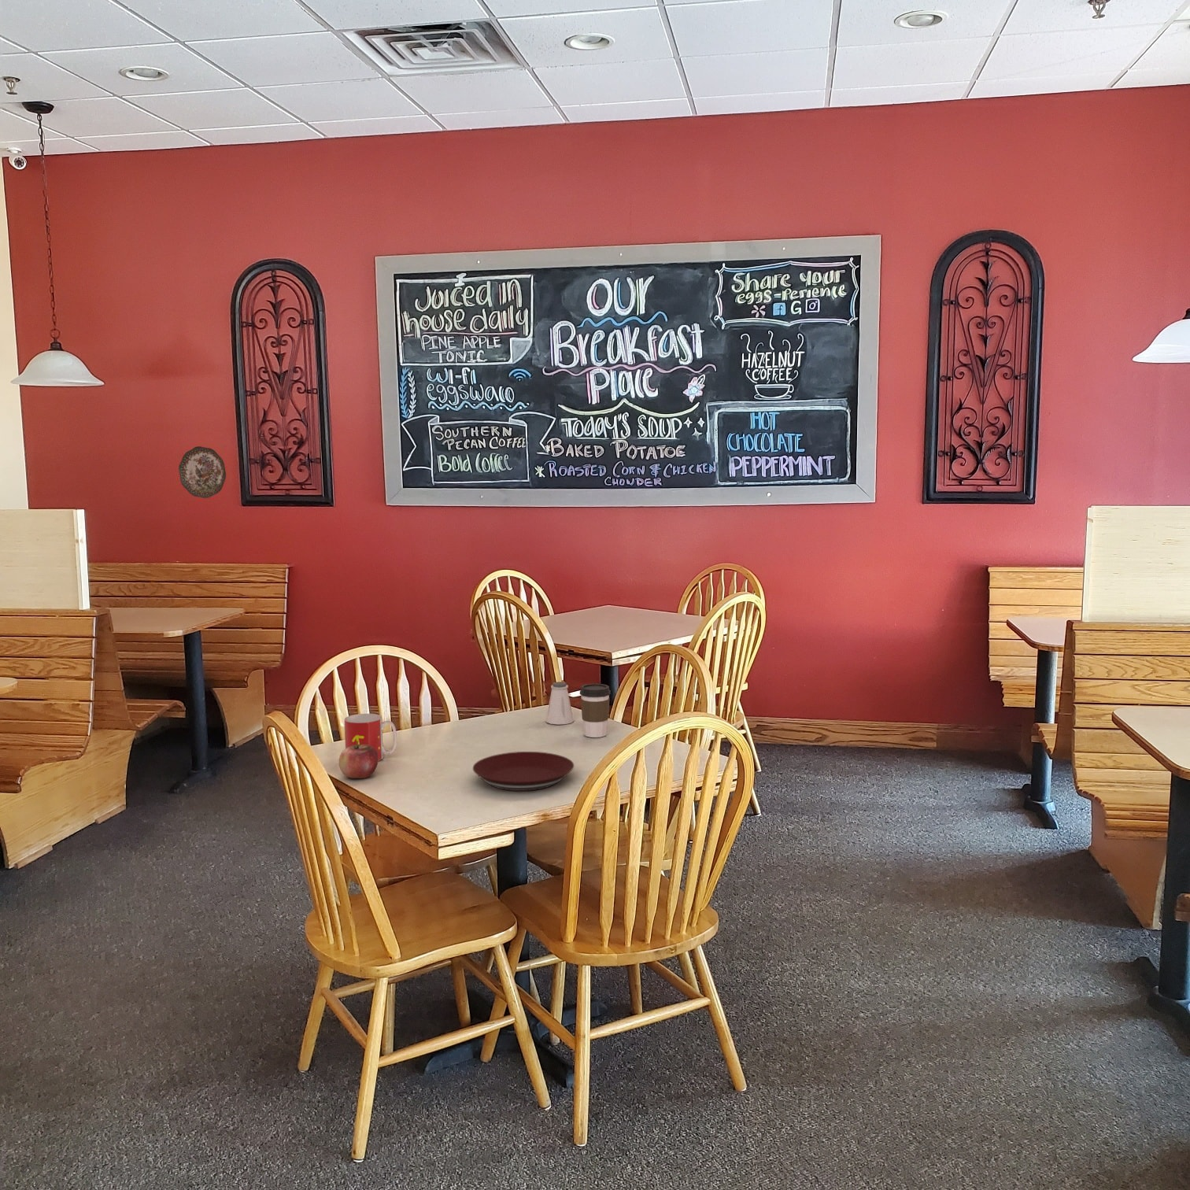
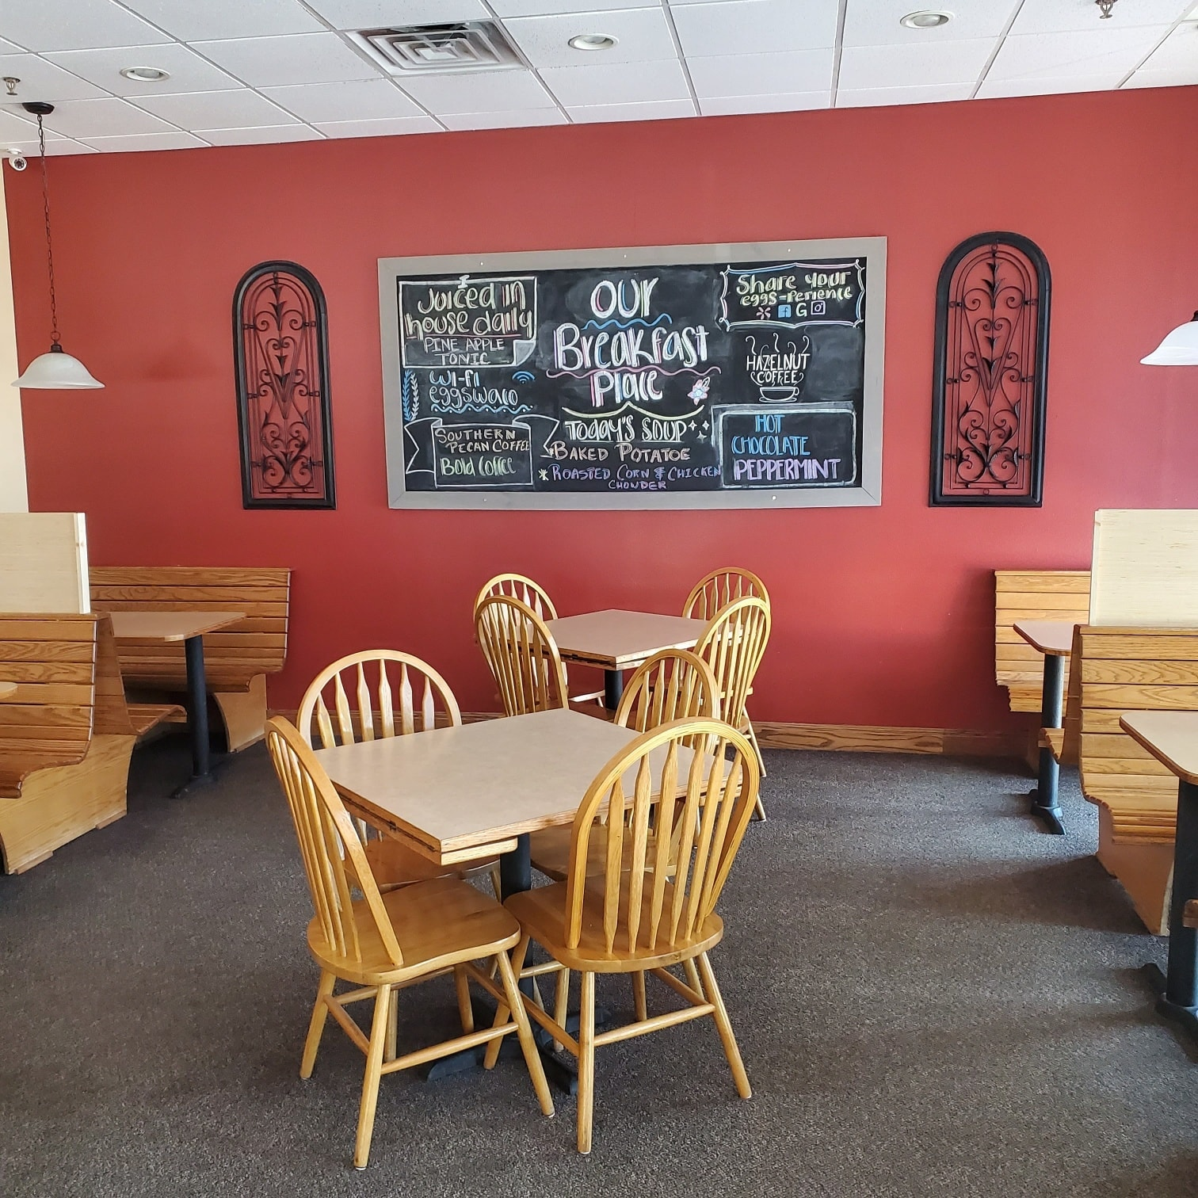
- decorative plate [178,446,227,499]
- saltshaker [546,681,574,726]
- coffee cup [580,683,611,738]
- plate [472,751,574,792]
- mug [344,713,398,762]
- apple [338,741,378,779]
